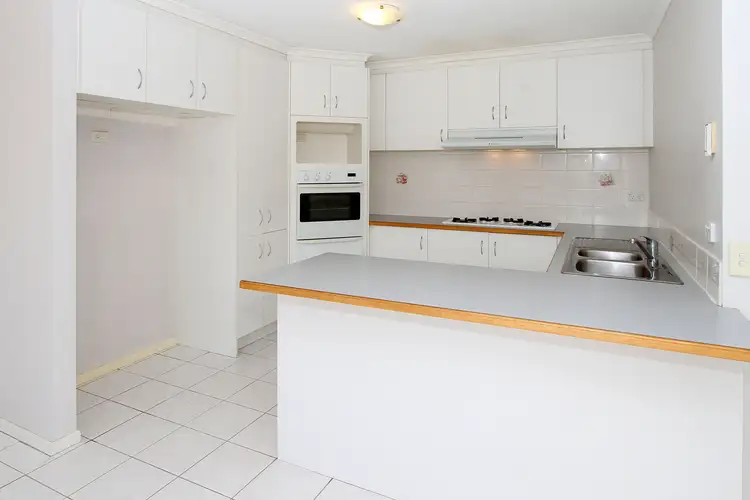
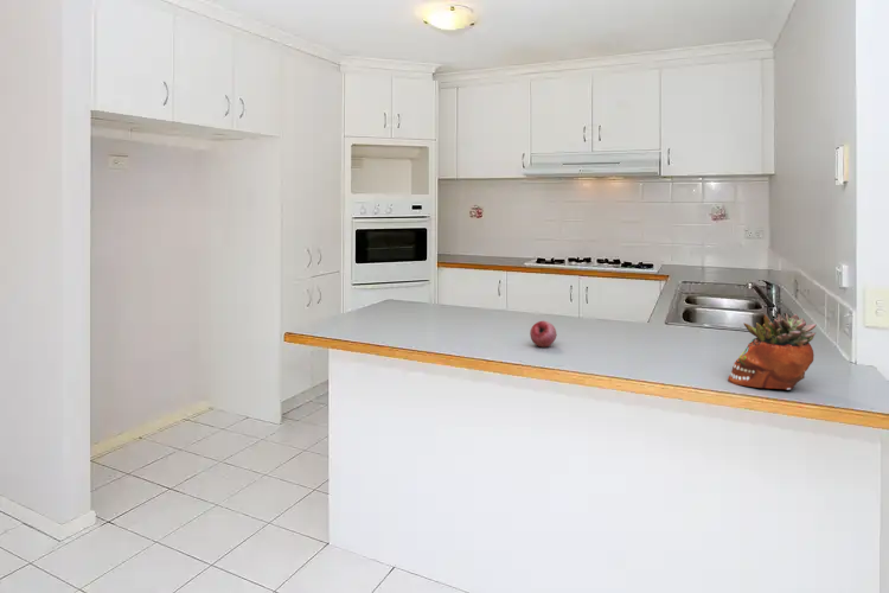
+ succulent planter [727,312,818,391]
+ fruit [529,320,558,349]
